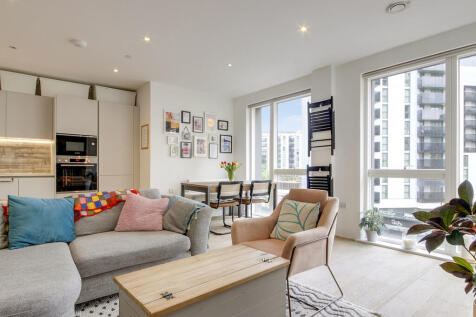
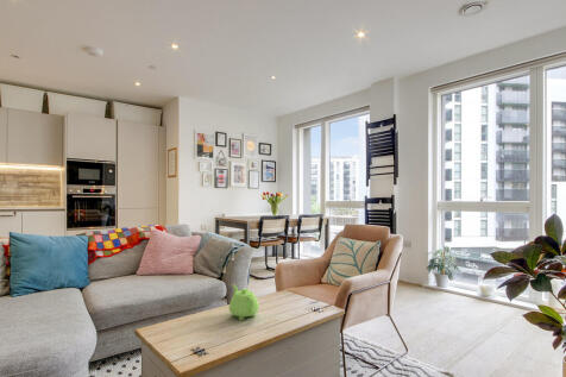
+ teapot [228,283,260,321]
